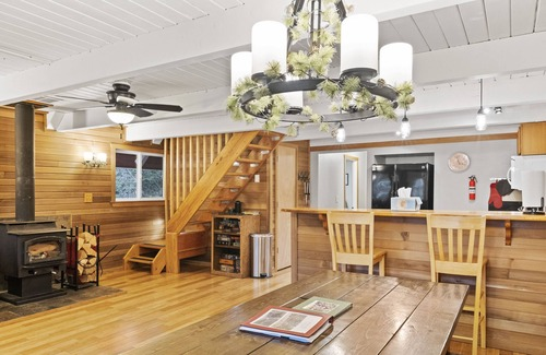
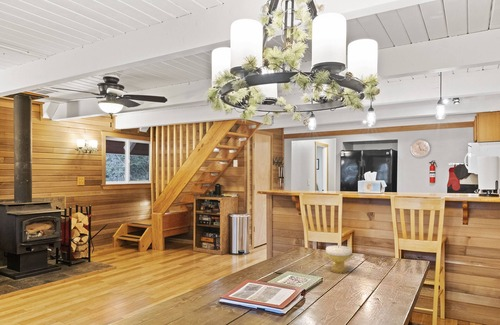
+ candle holder [323,244,354,274]
